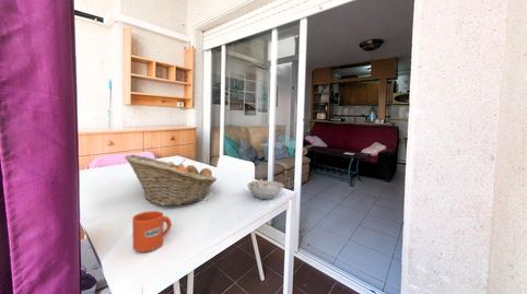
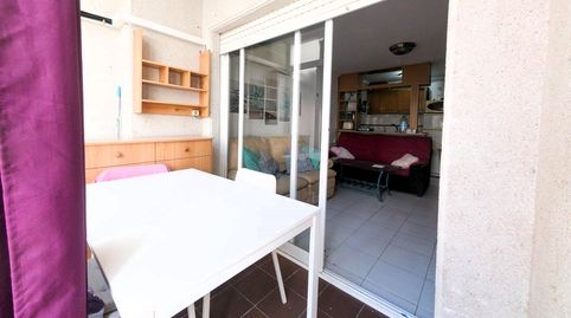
- fruit basket [124,154,218,207]
- mug [131,210,173,252]
- bowl [246,178,285,200]
